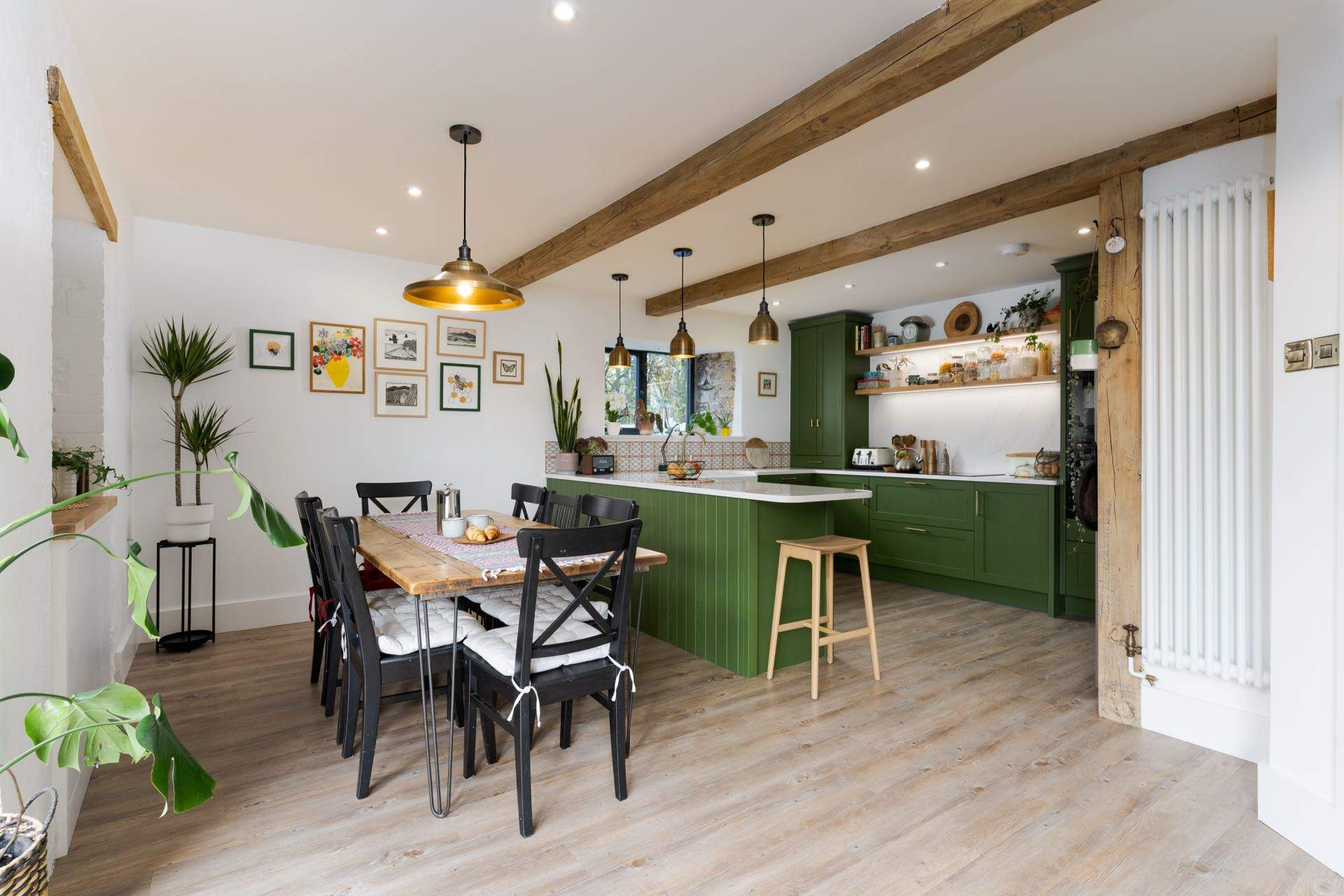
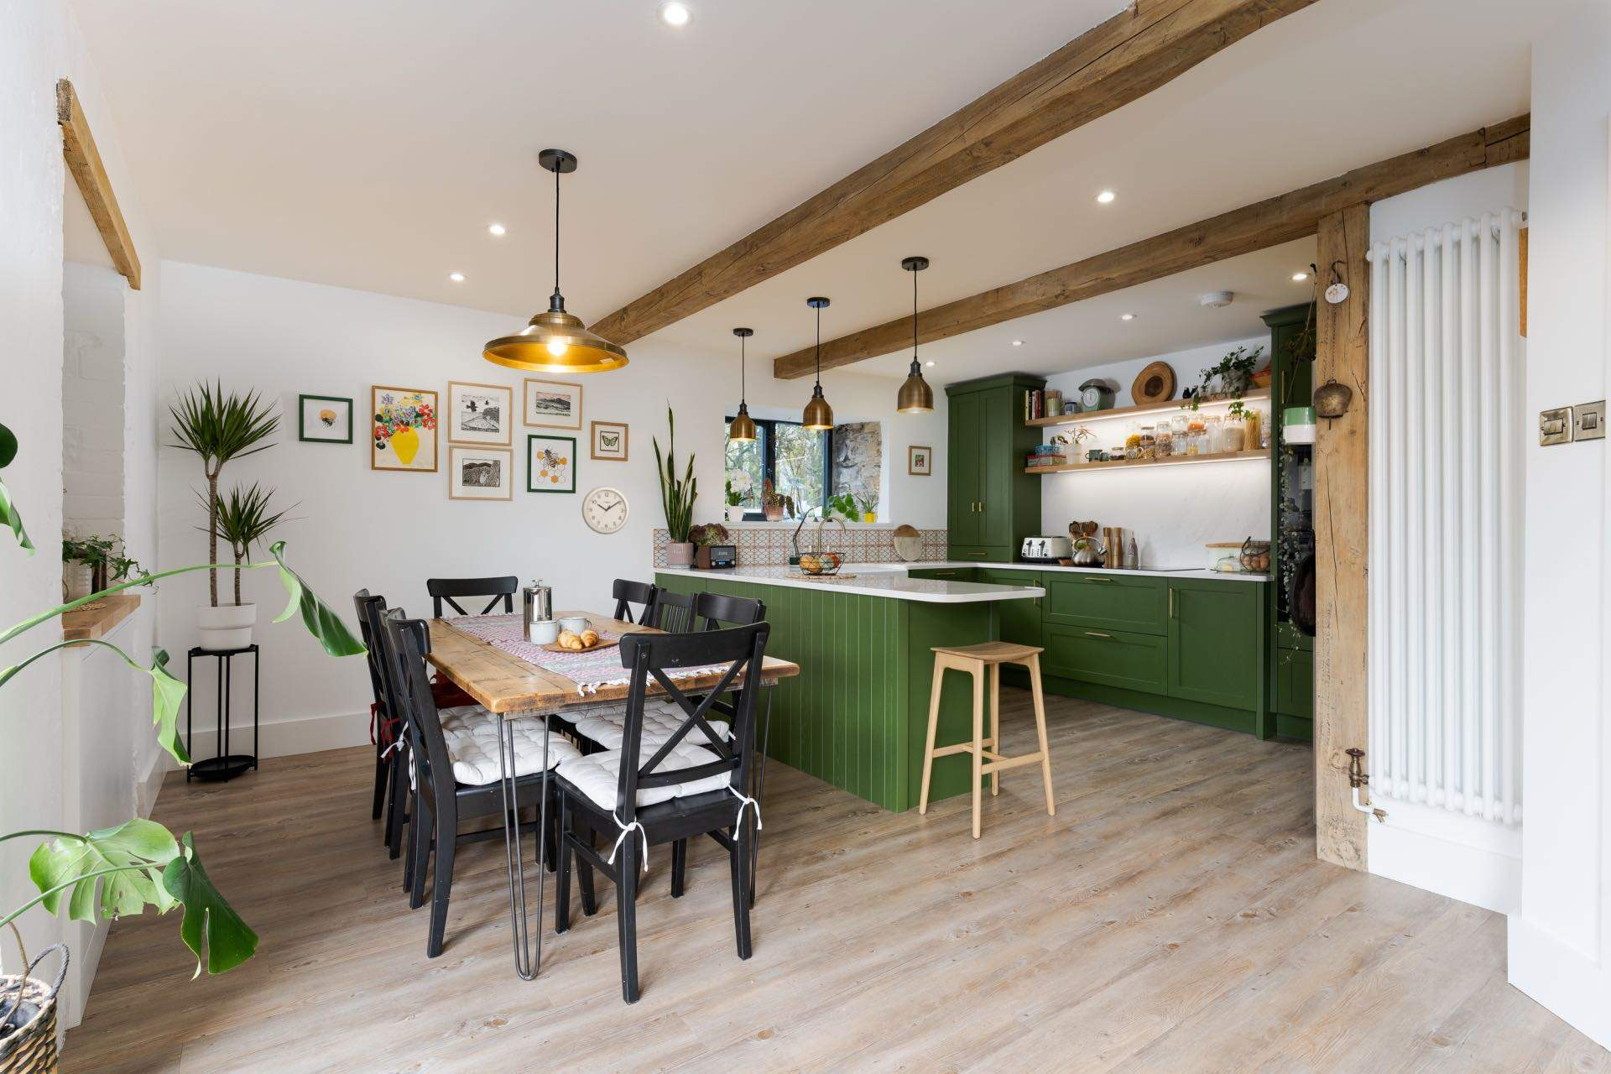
+ wall clock [580,485,630,536]
